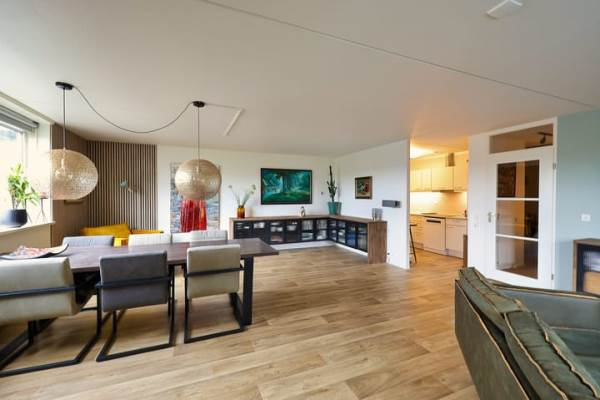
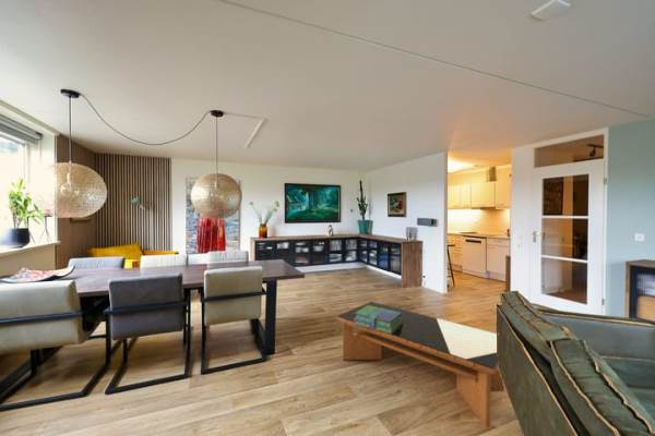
+ coffee table [336,301,505,428]
+ stack of books [354,305,403,334]
